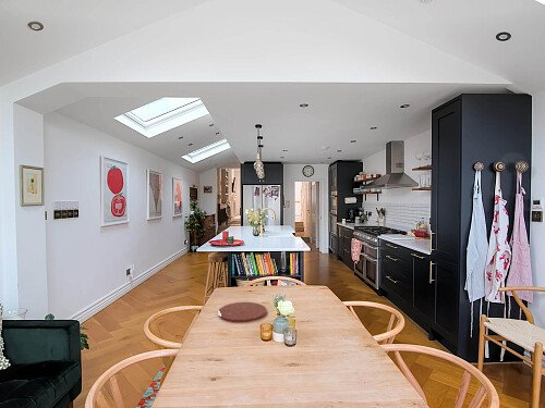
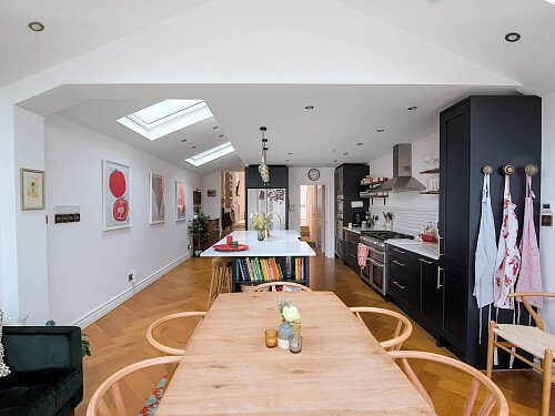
- plate [217,301,268,323]
